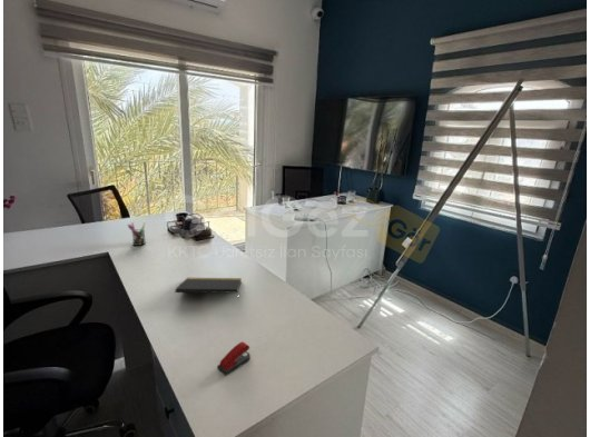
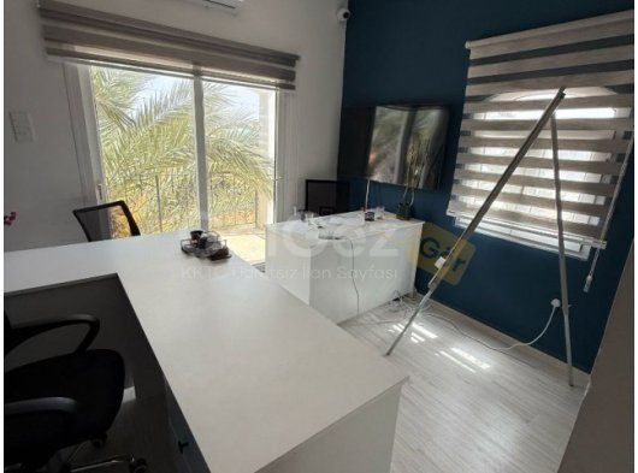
- pen holder [127,221,147,247]
- stapler [216,341,252,377]
- notepad [174,277,243,301]
